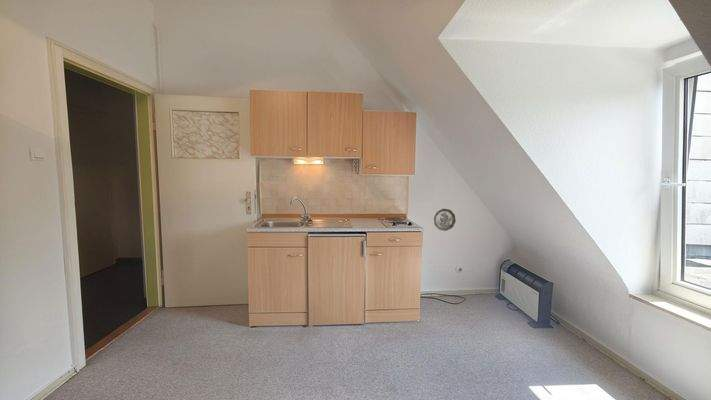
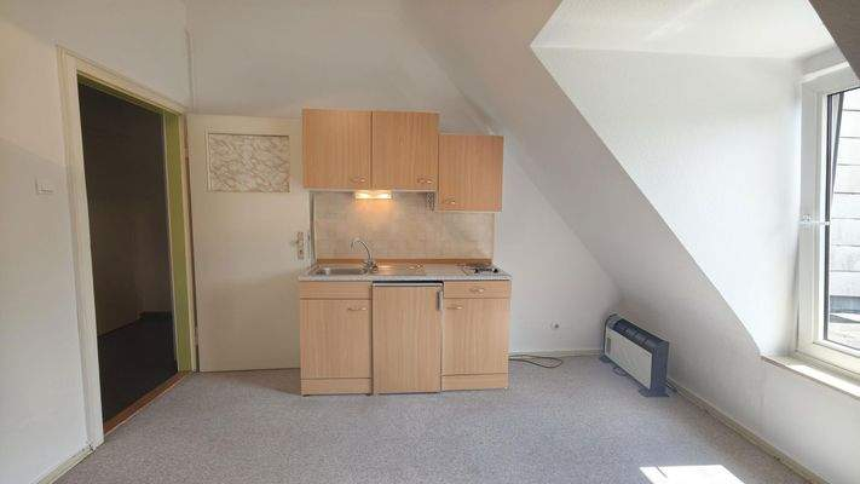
- decorative plate [433,208,457,232]
